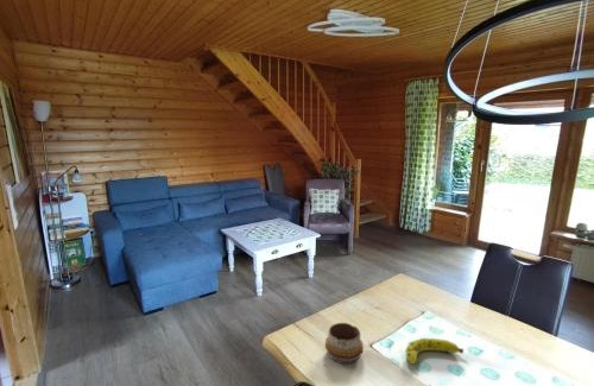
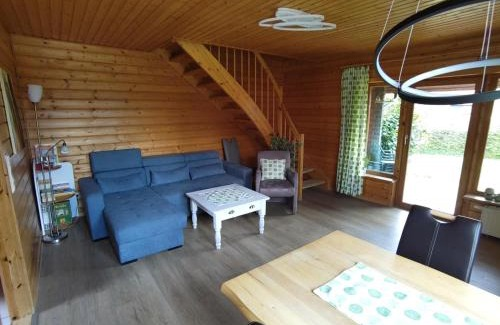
- fruit [404,337,465,366]
- decorative bowl [324,322,365,365]
